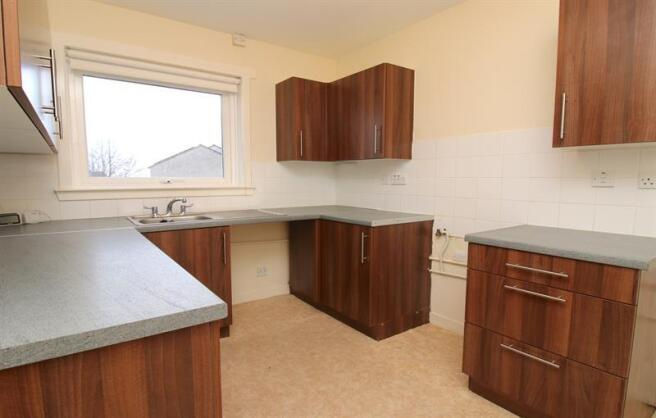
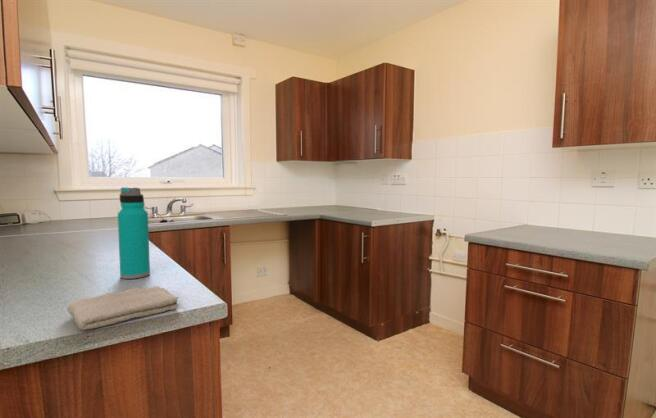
+ washcloth [66,285,180,331]
+ water bottle [117,186,151,280]
